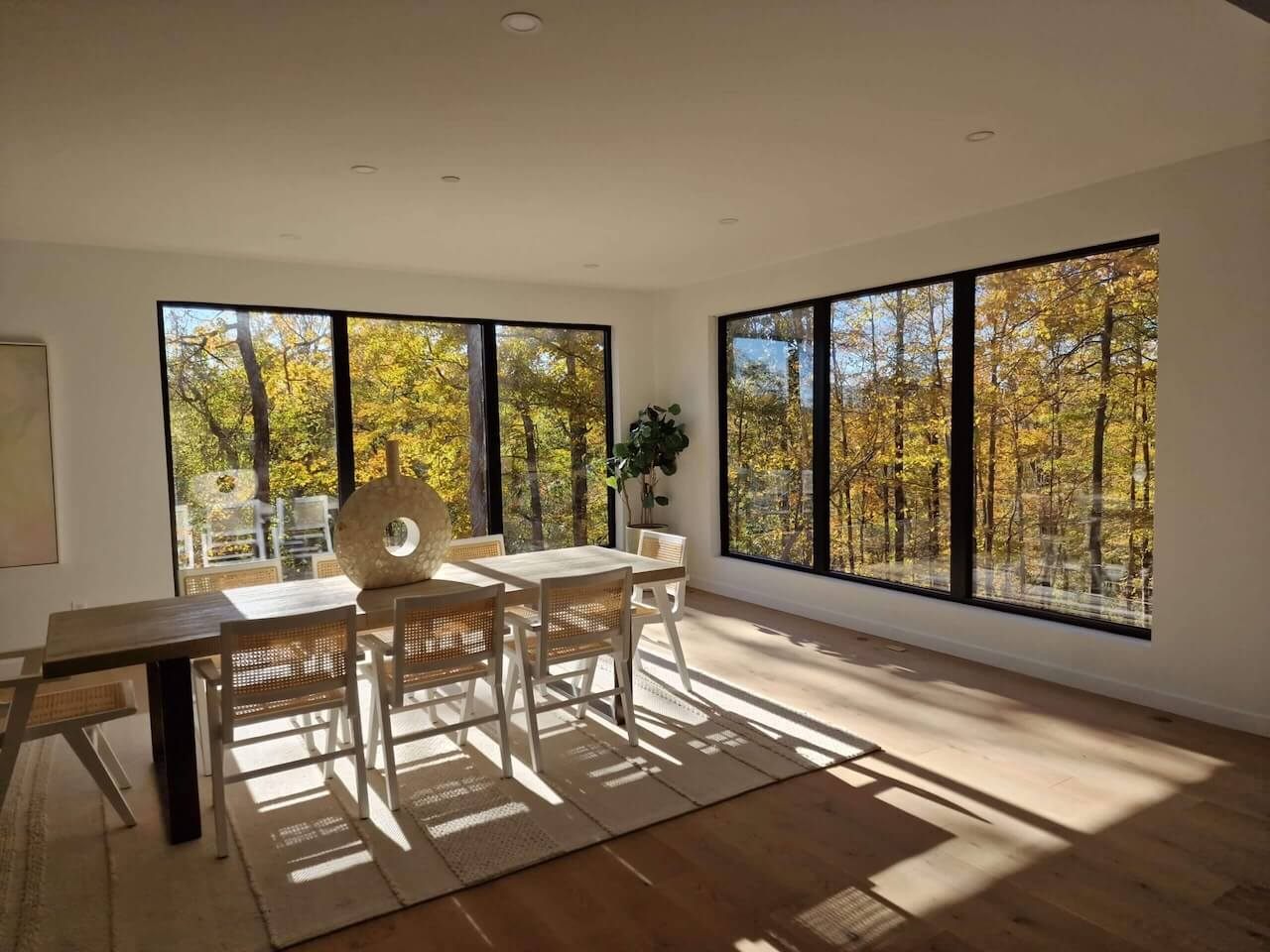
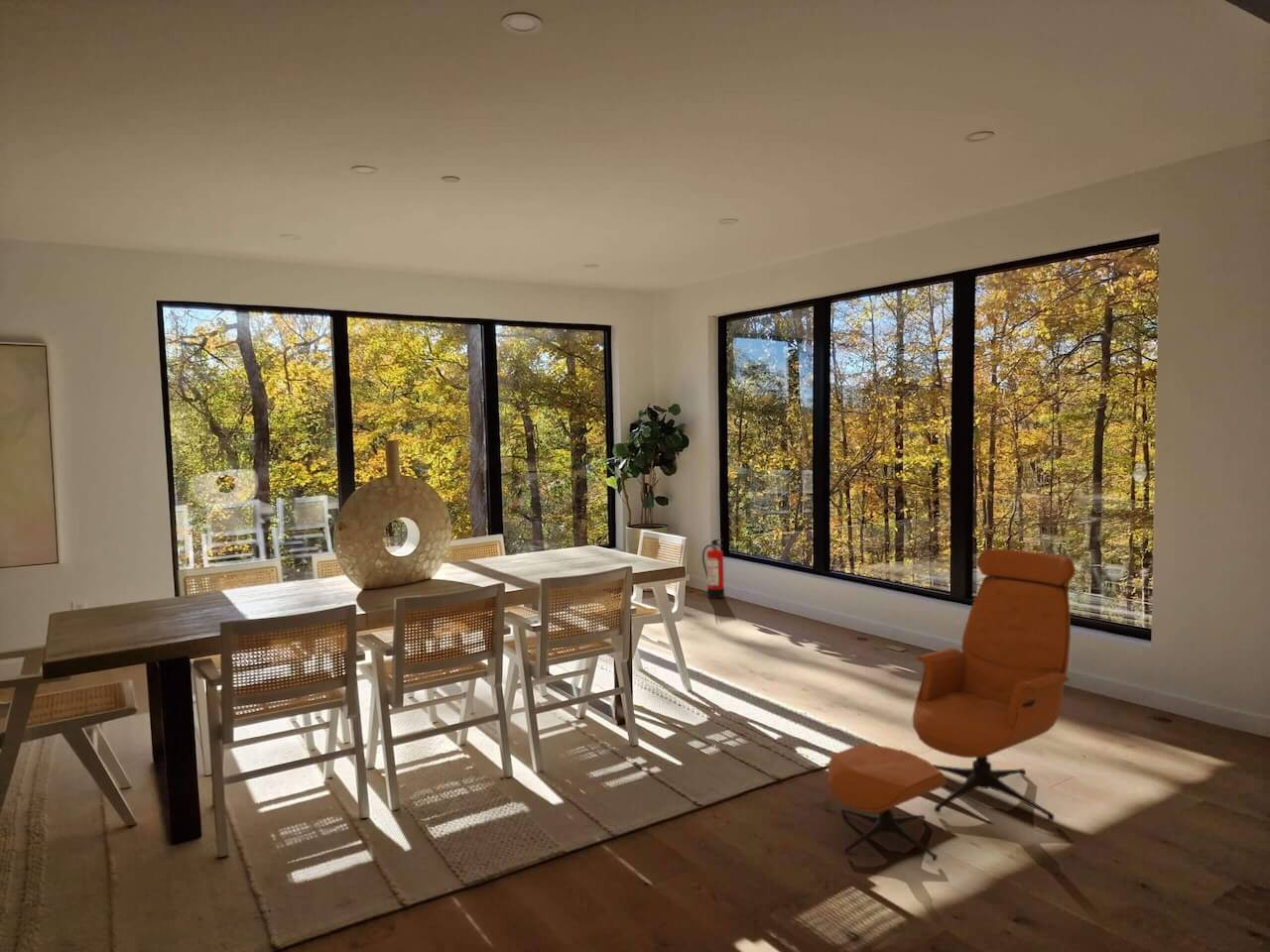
+ lounge chair [826,548,1077,862]
+ fire extinguisher [701,538,725,599]
